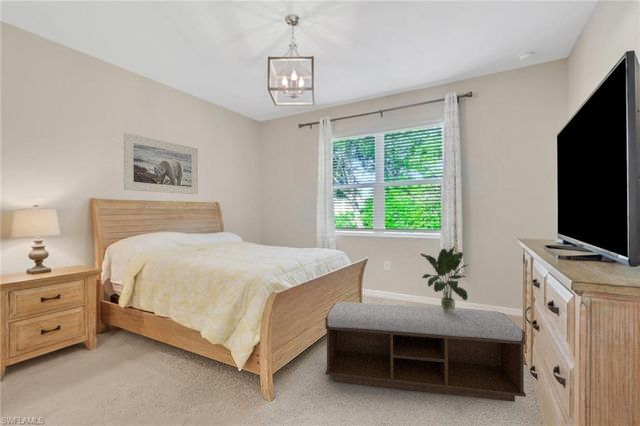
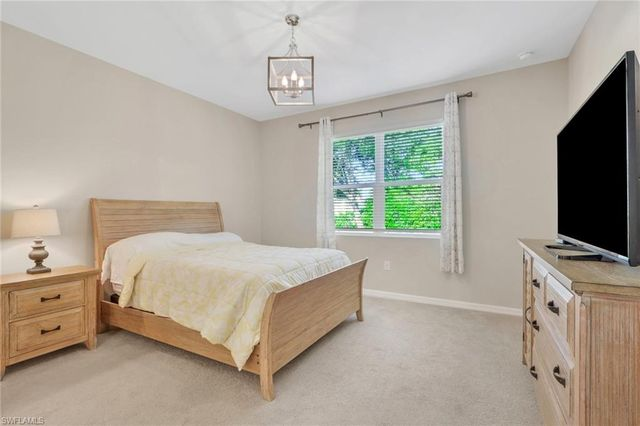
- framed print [123,132,199,195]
- potted plant [420,245,470,314]
- bench [324,301,527,403]
